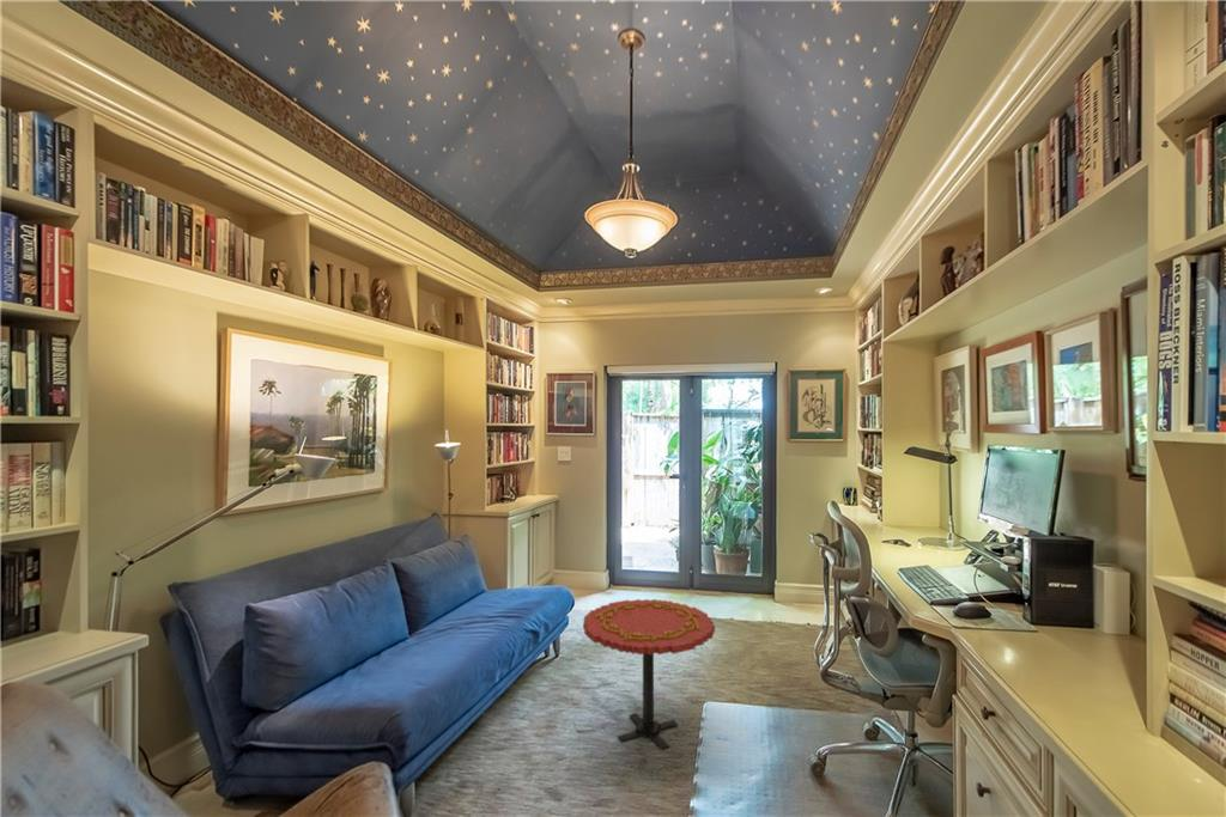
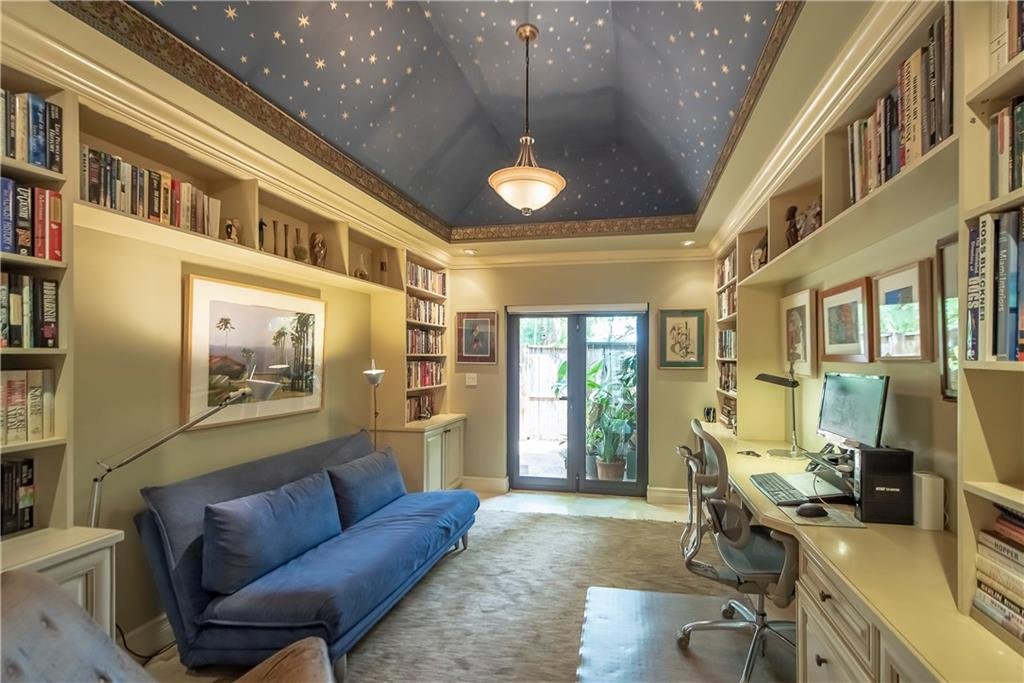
- side table [582,598,716,751]
